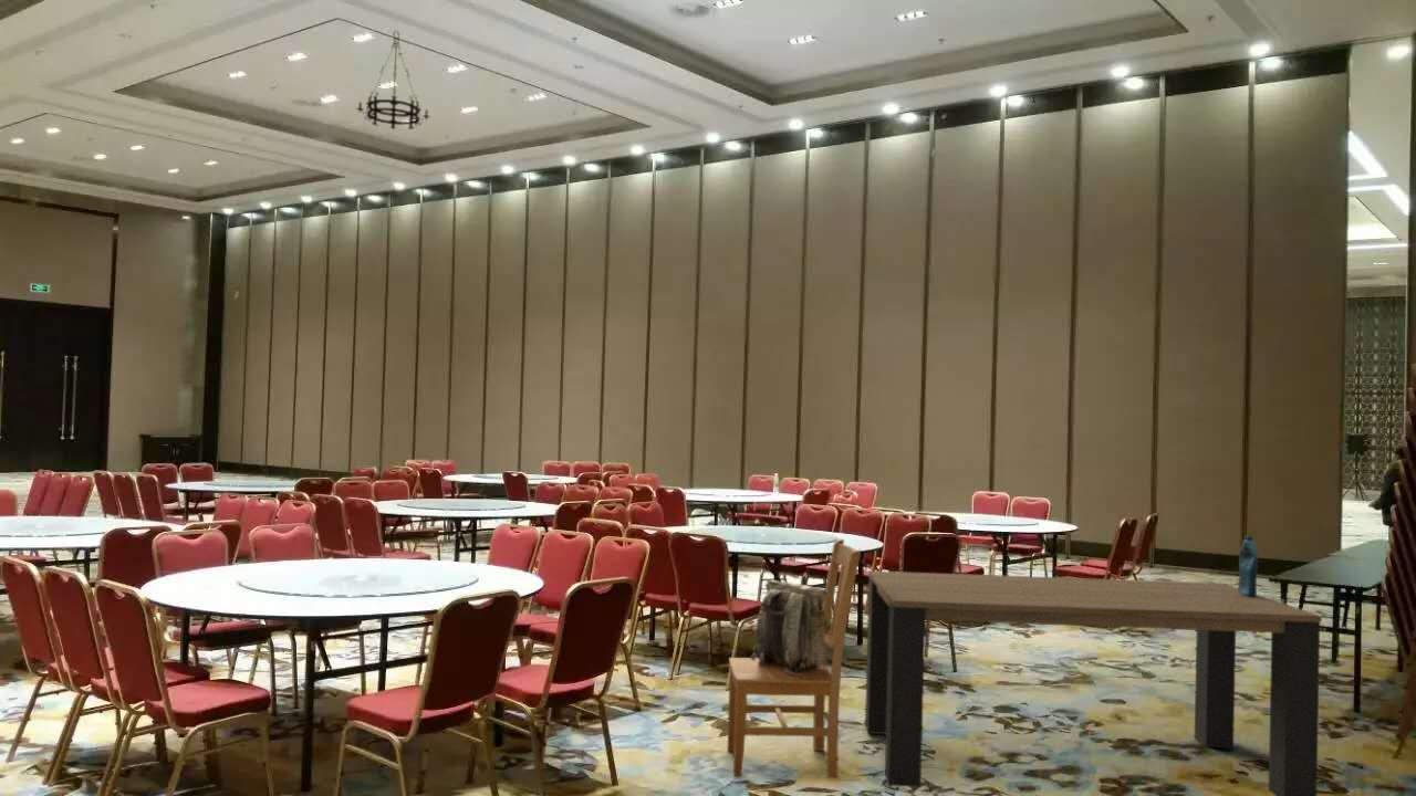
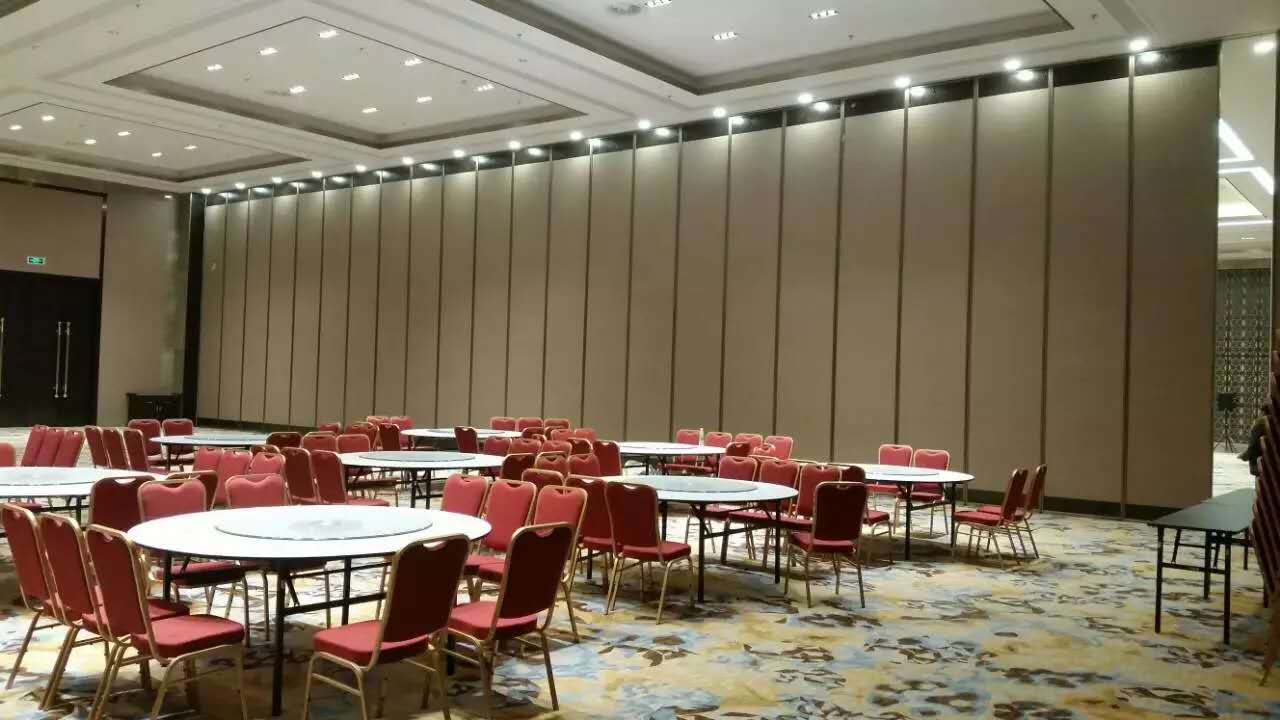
- dining table [864,569,1323,796]
- backpack [750,578,831,678]
- bottle [1237,535,1259,597]
- chair [727,537,862,778]
- chandelier [355,30,431,130]
